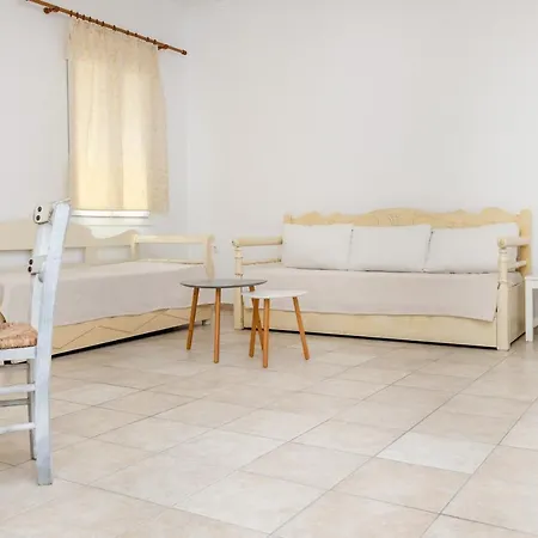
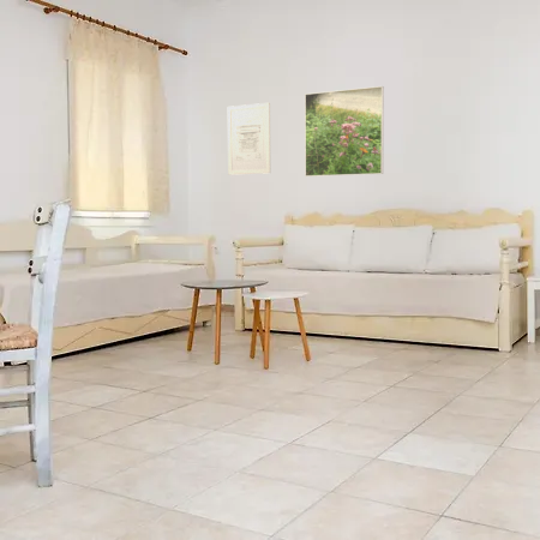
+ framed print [304,85,385,178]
+ wall art [227,102,271,176]
